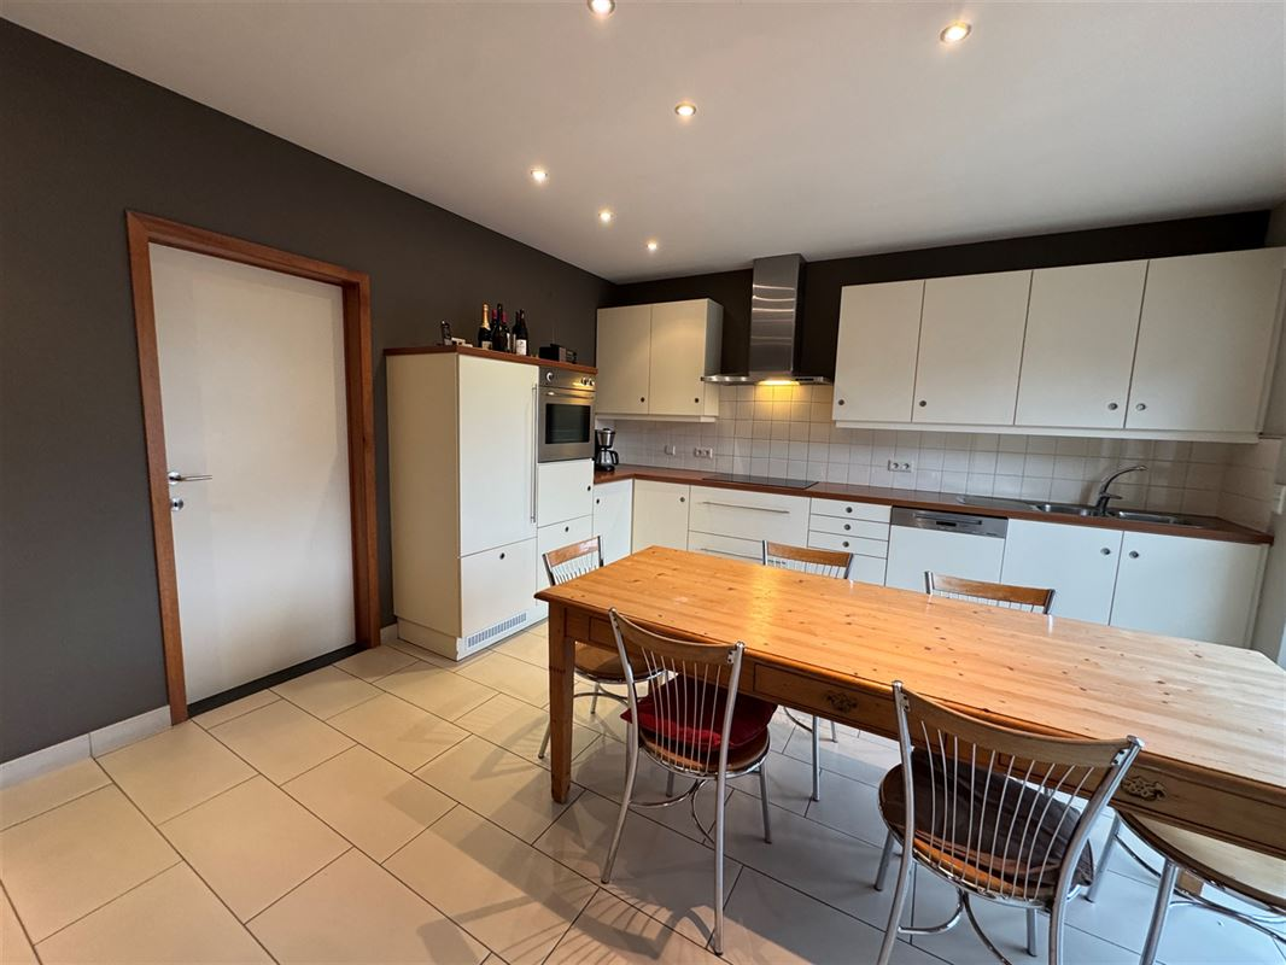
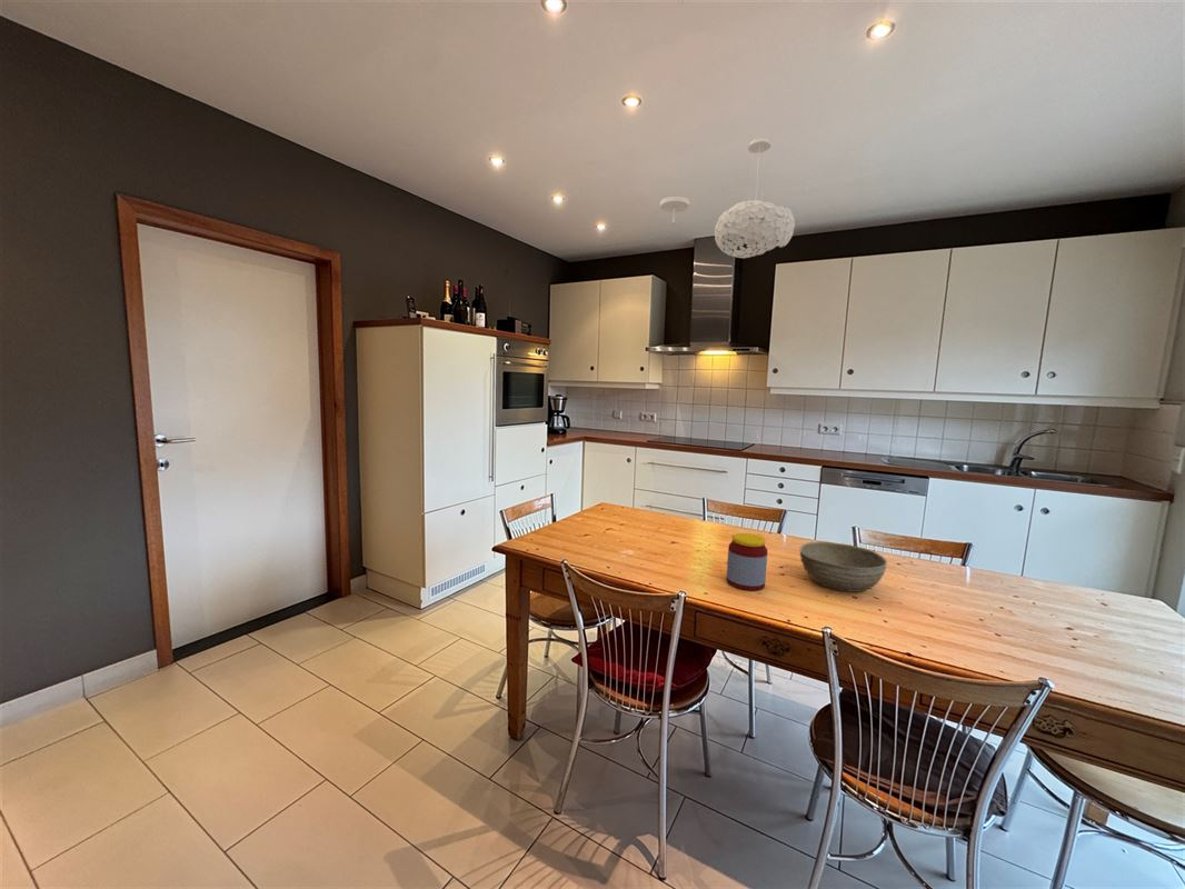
+ jar [726,532,768,591]
+ bowl [798,540,888,593]
+ pendant light [659,137,796,259]
